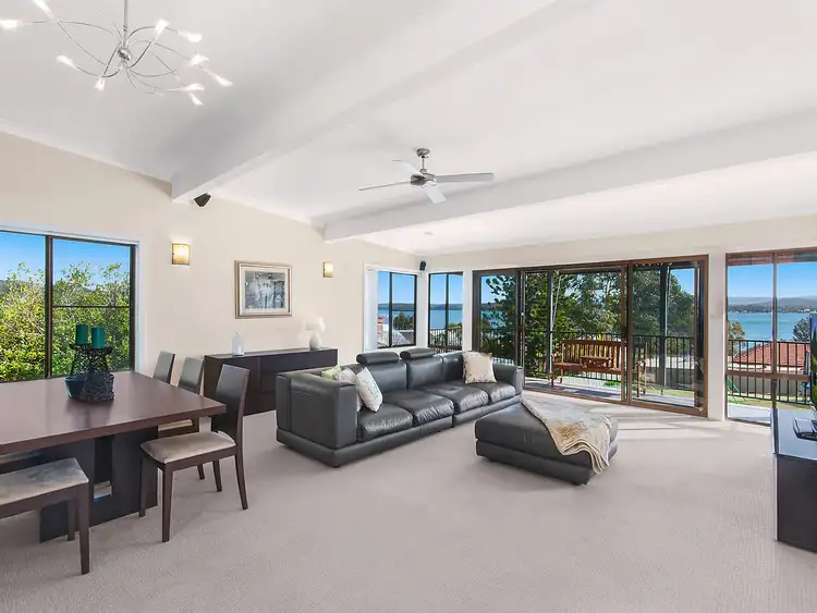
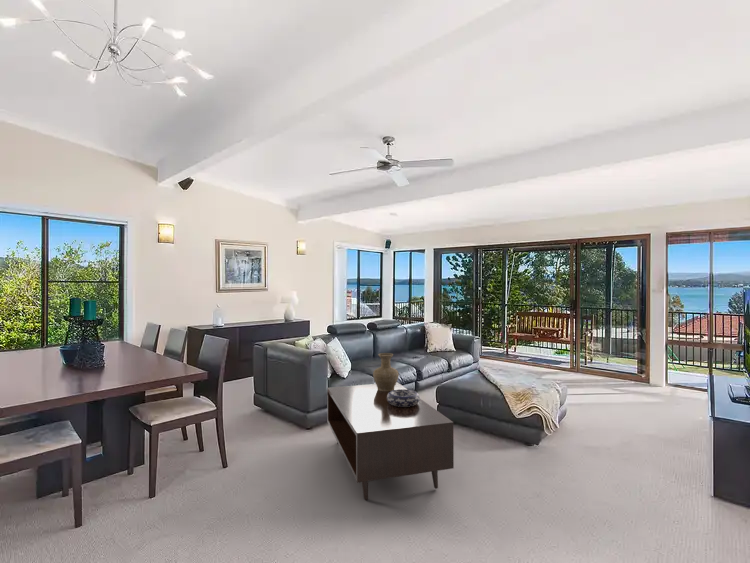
+ decorative bowl [387,389,421,407]
+ vase [372,352,400,391]
+ coffee table [326,381,455,501]
